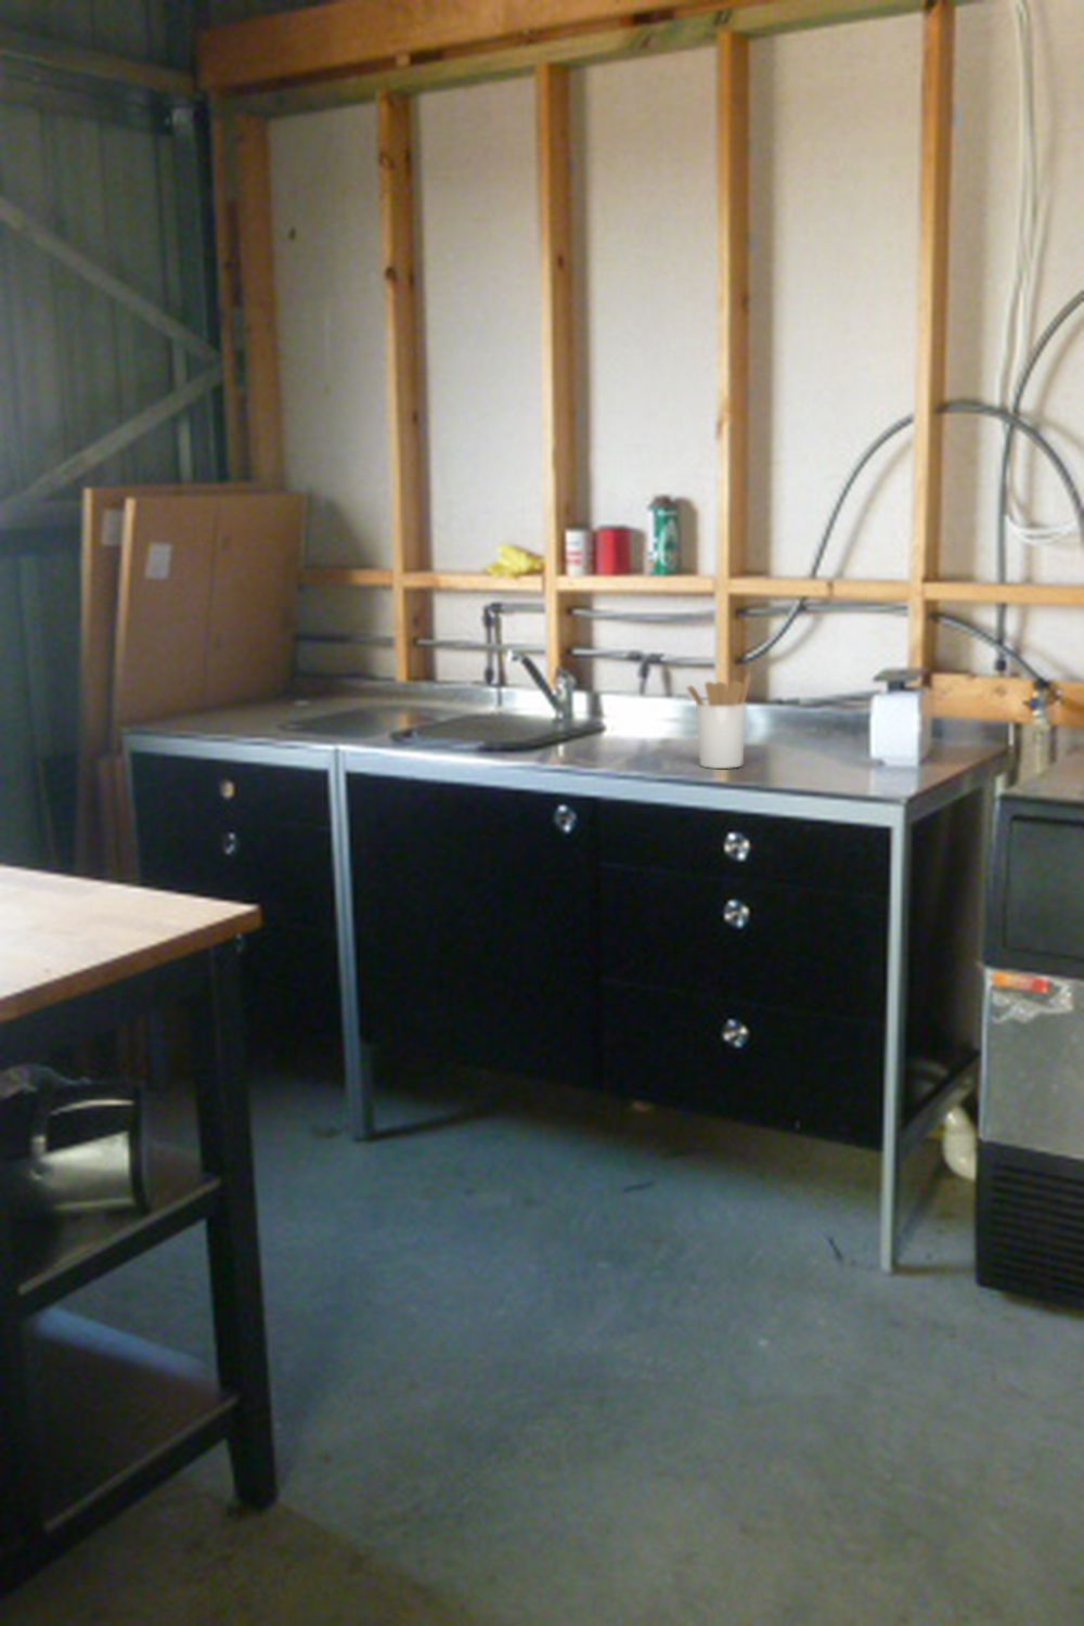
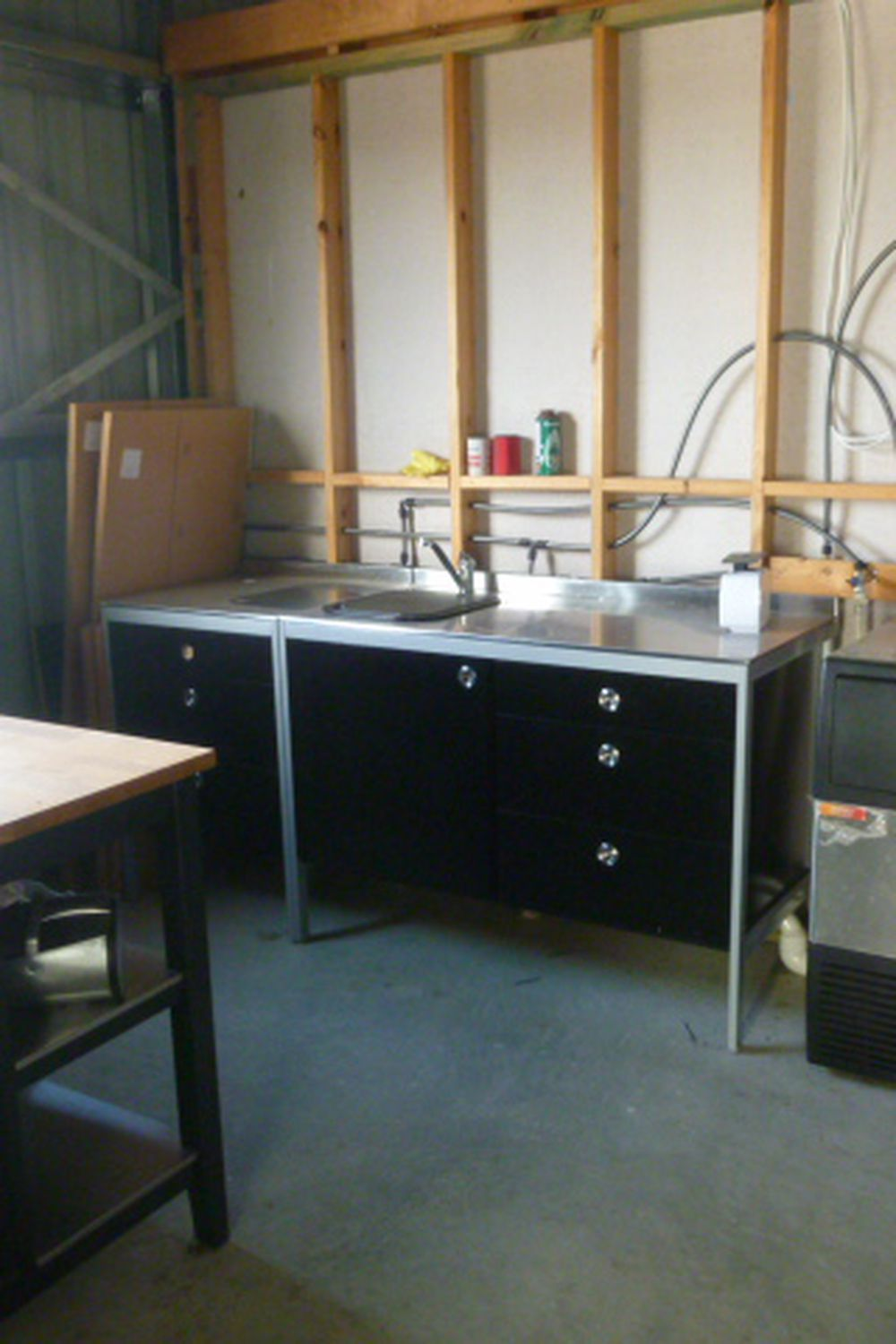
- utensil holder [685,671,753,769]
